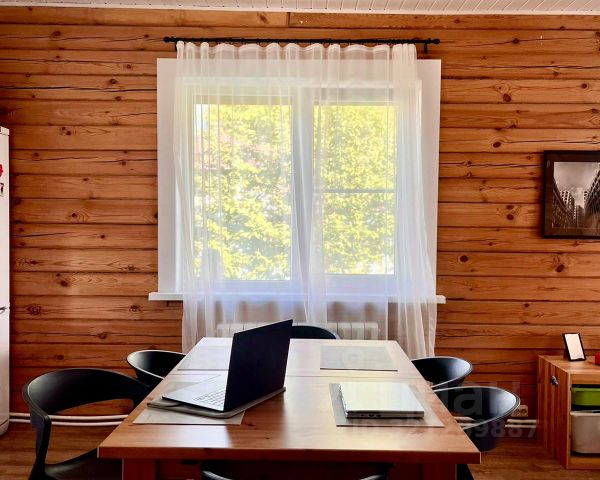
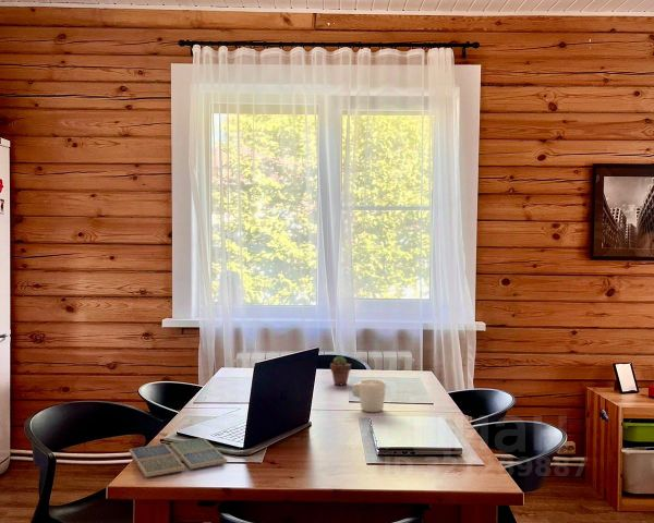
+ drink coaster [129,437,228,478]
+ potted succulent [329,355,352,386]
+ mug [352,378,387,413]
